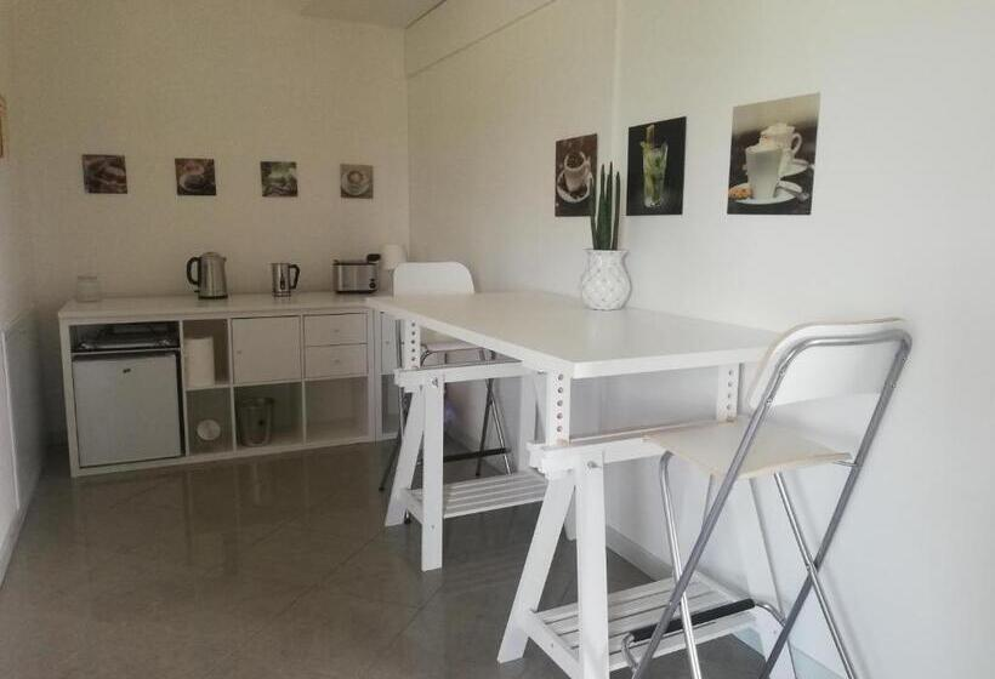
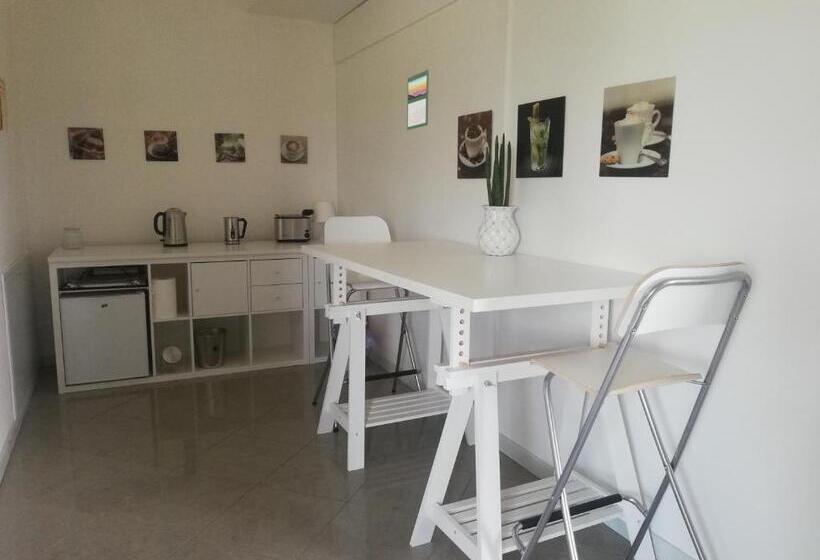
+ calendar [406,68,430,131]
